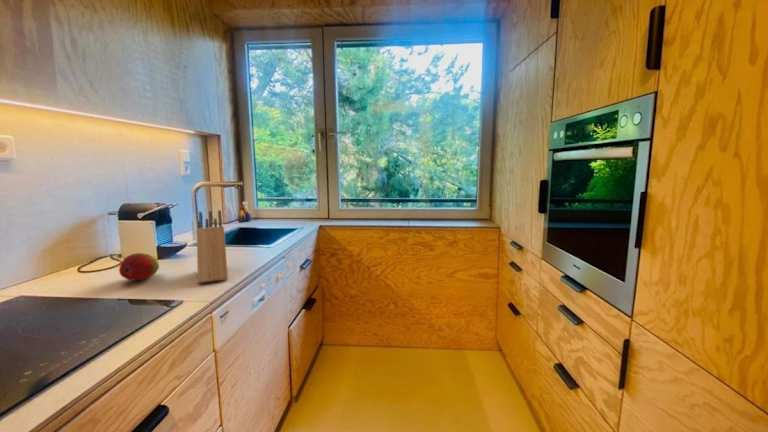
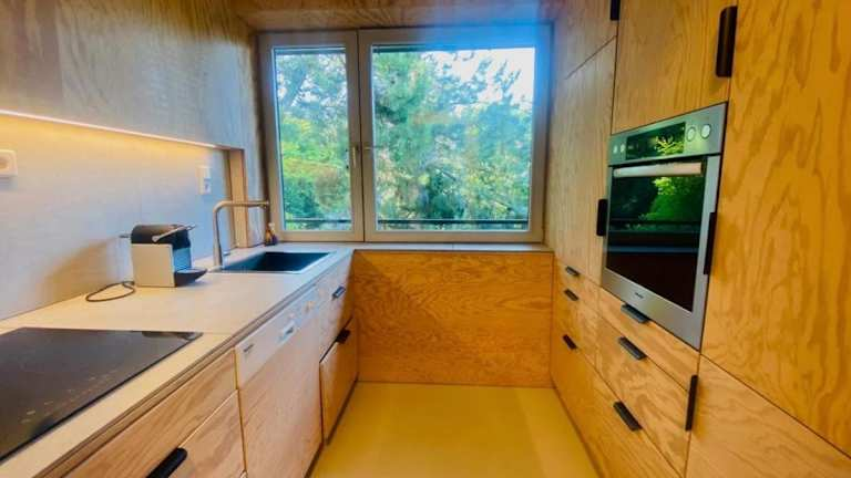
- fruit [118,252,160,281]
- knife block [196,209,229,284]
